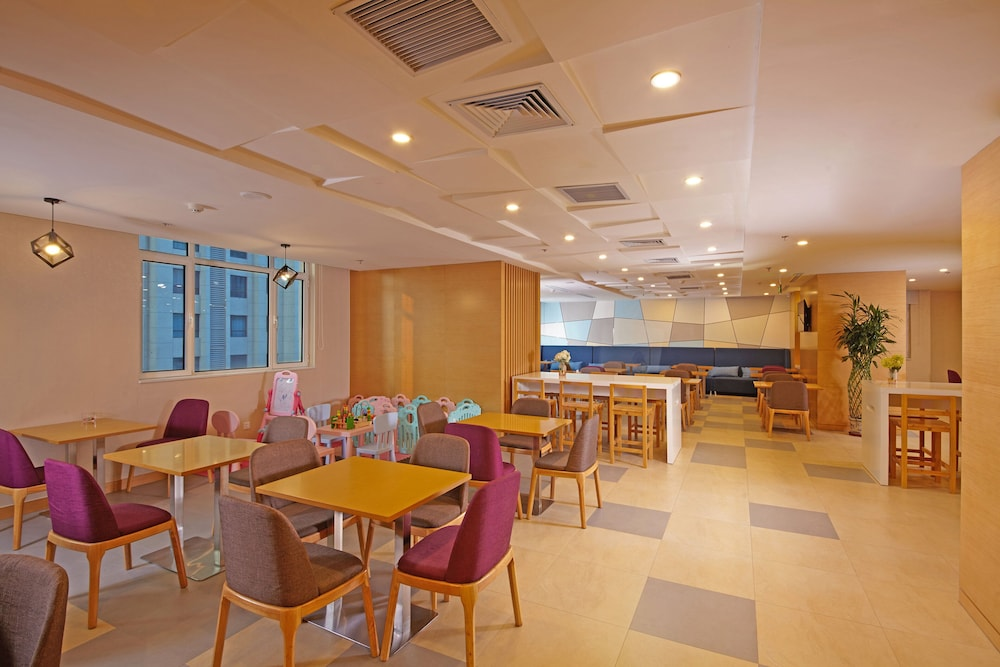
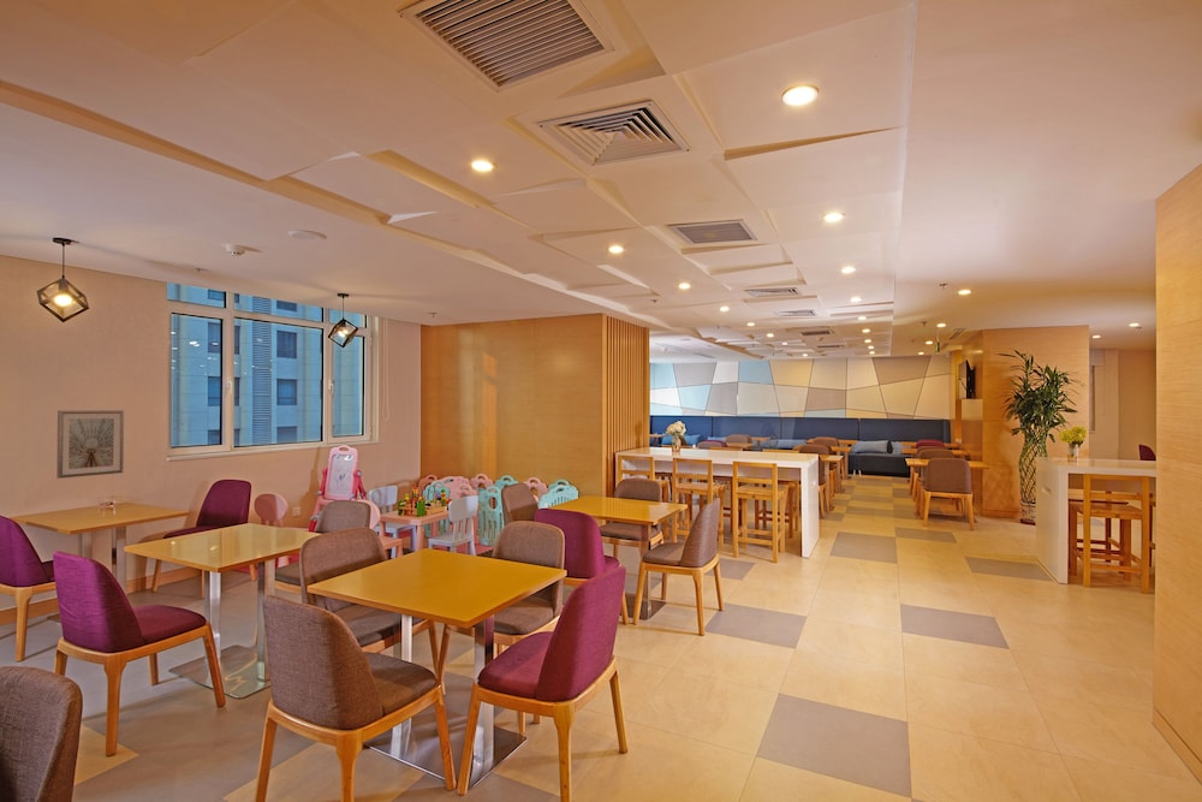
+ picture frame [55,409,125,480]
